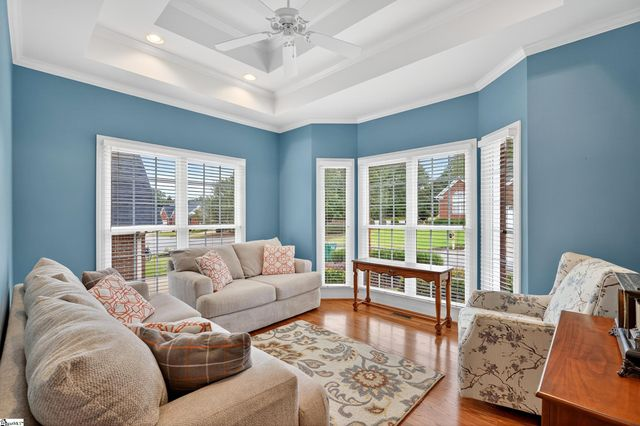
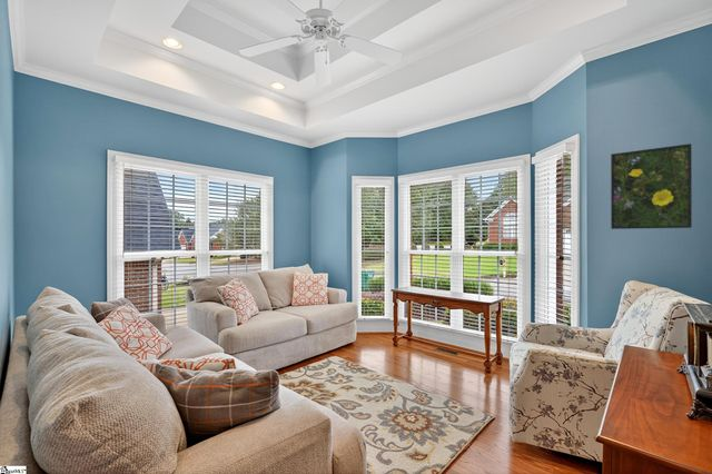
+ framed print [610,142,693,230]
